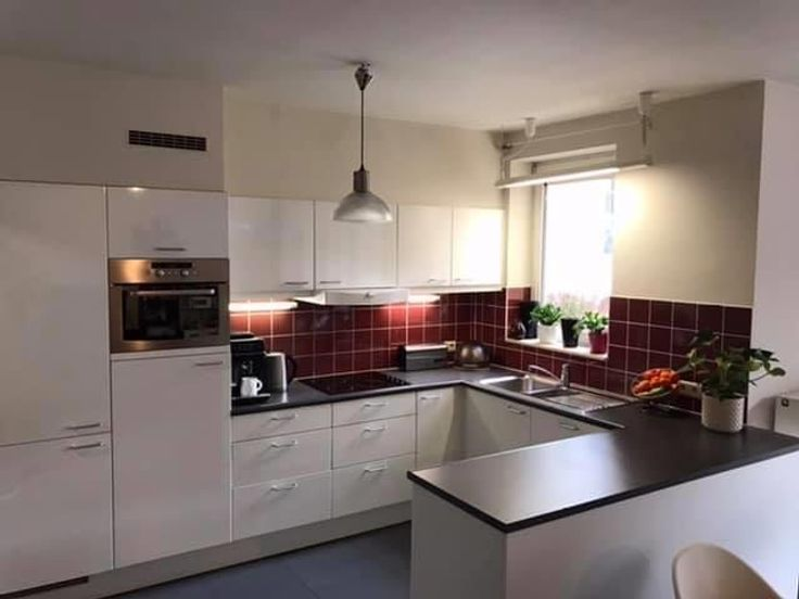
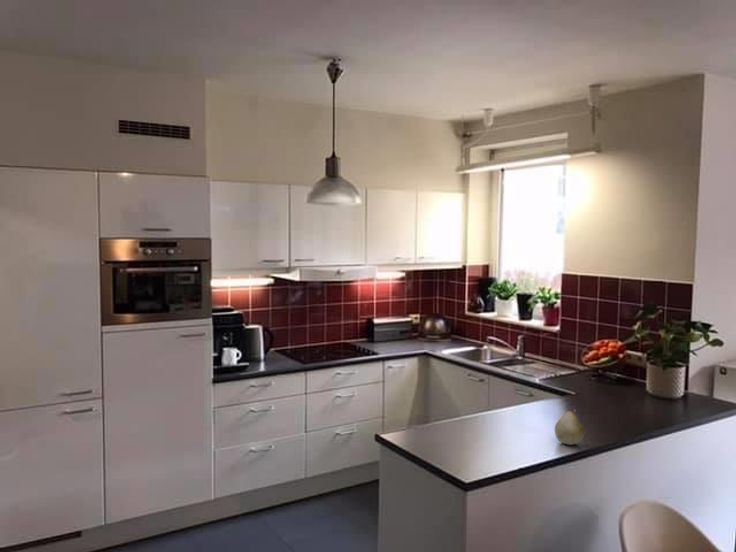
+ fruit [554,408,585,446]
